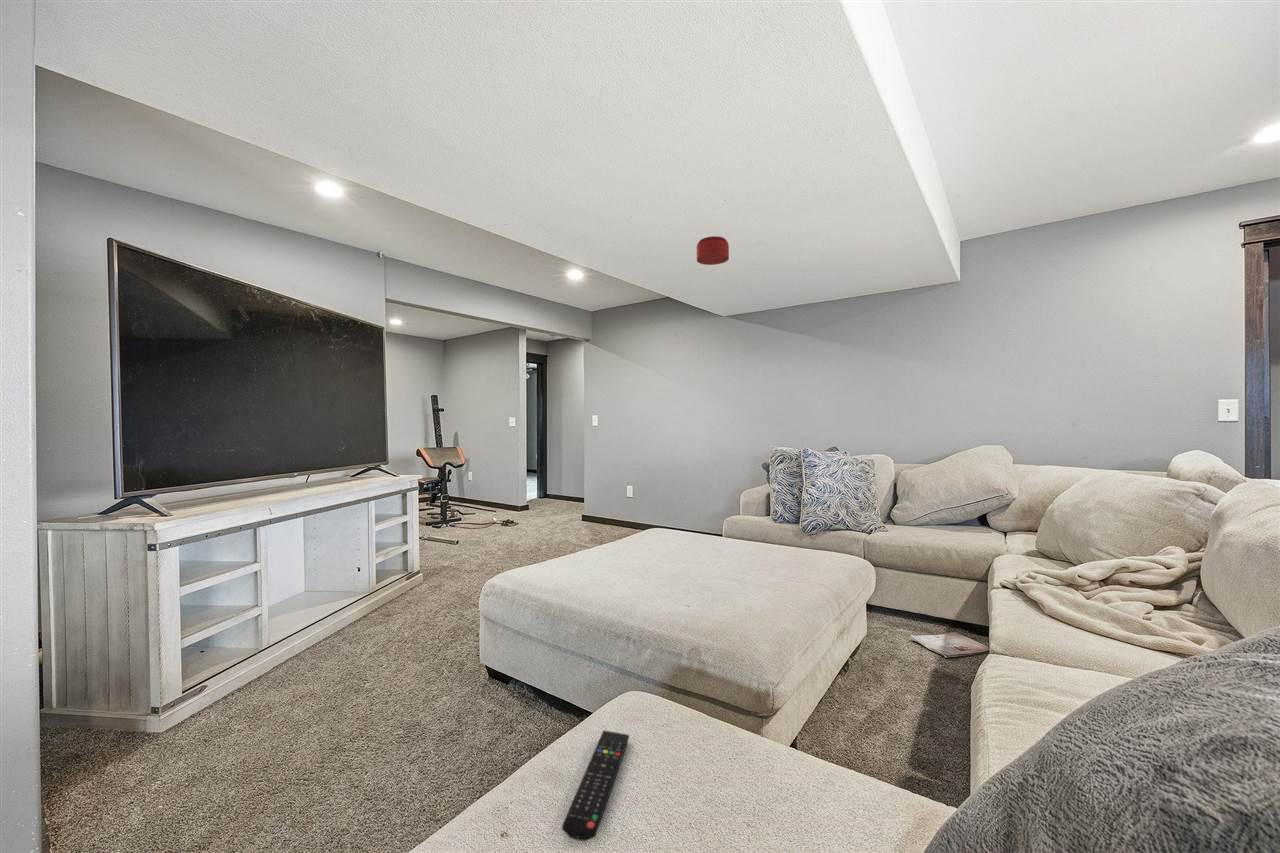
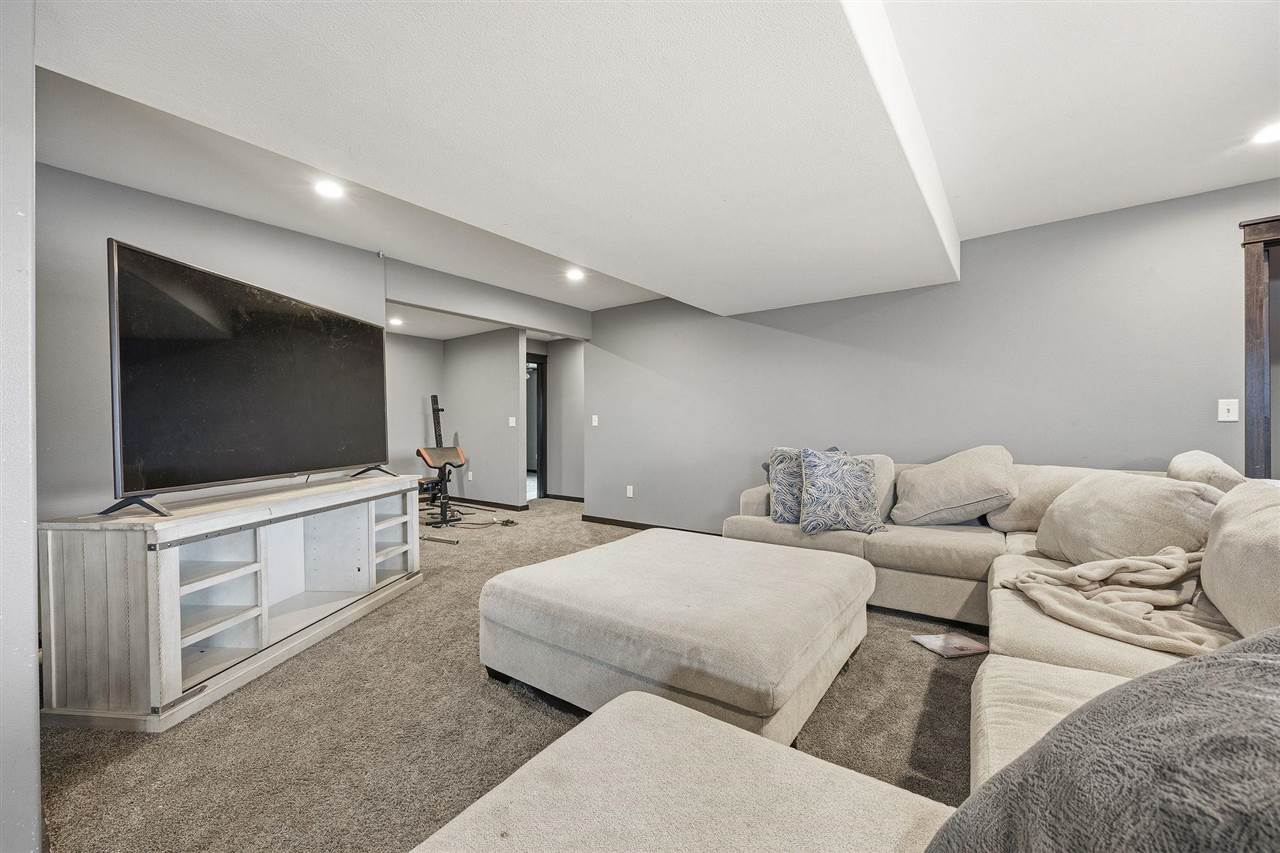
- smoke detector [696,235,730,266]
- remote control [561,729,630,842]
